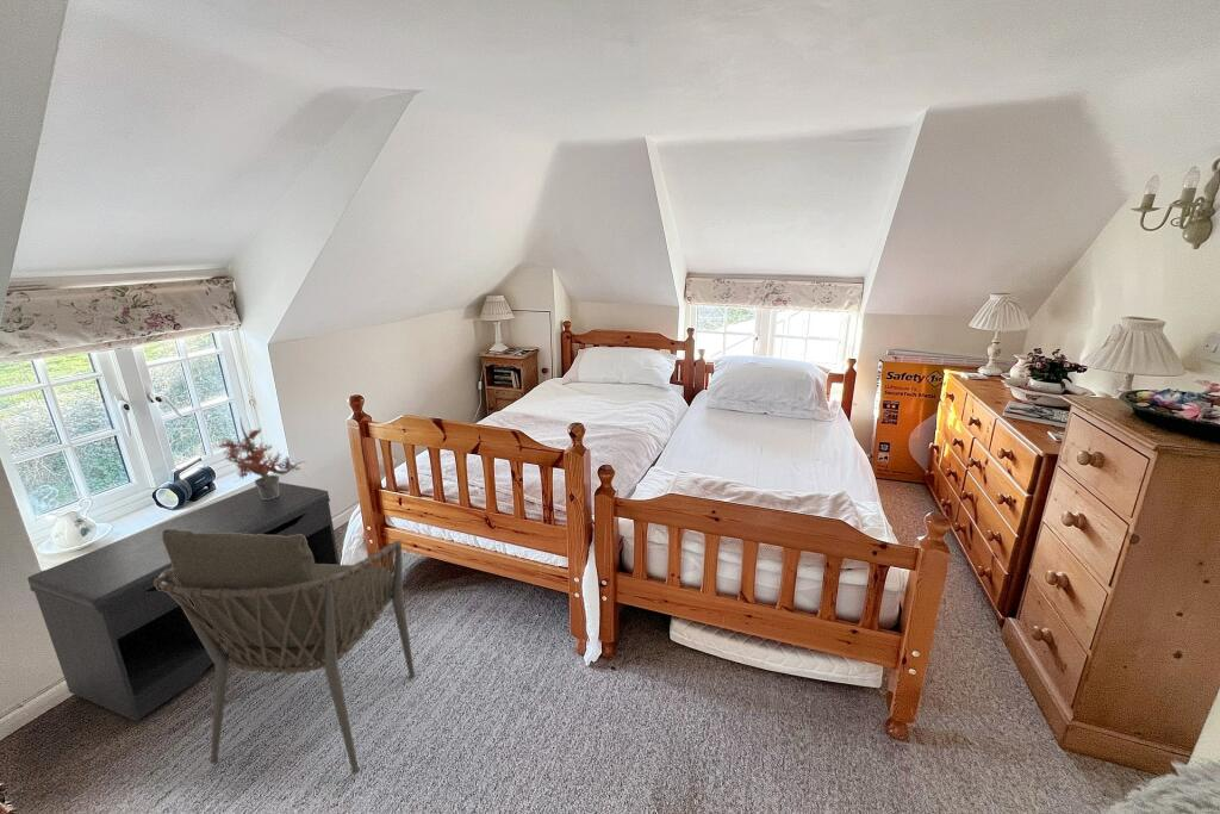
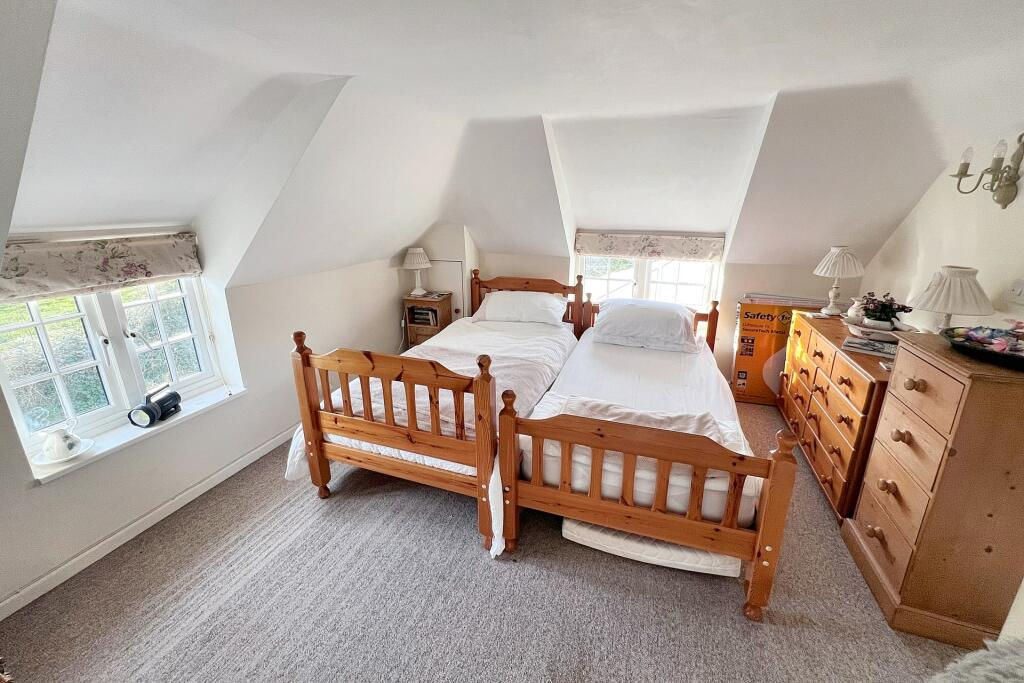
- armchair [154,529,417,775]
- potted plant [218,418,307,499]
- bench [26,481,341,722]
